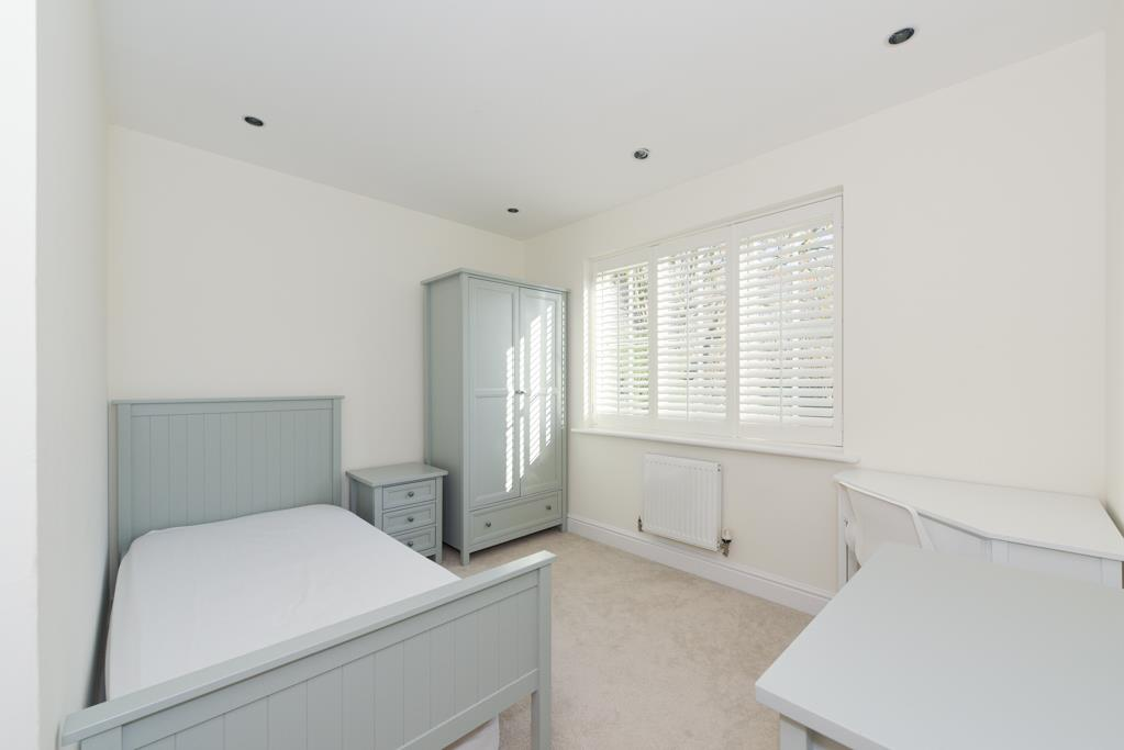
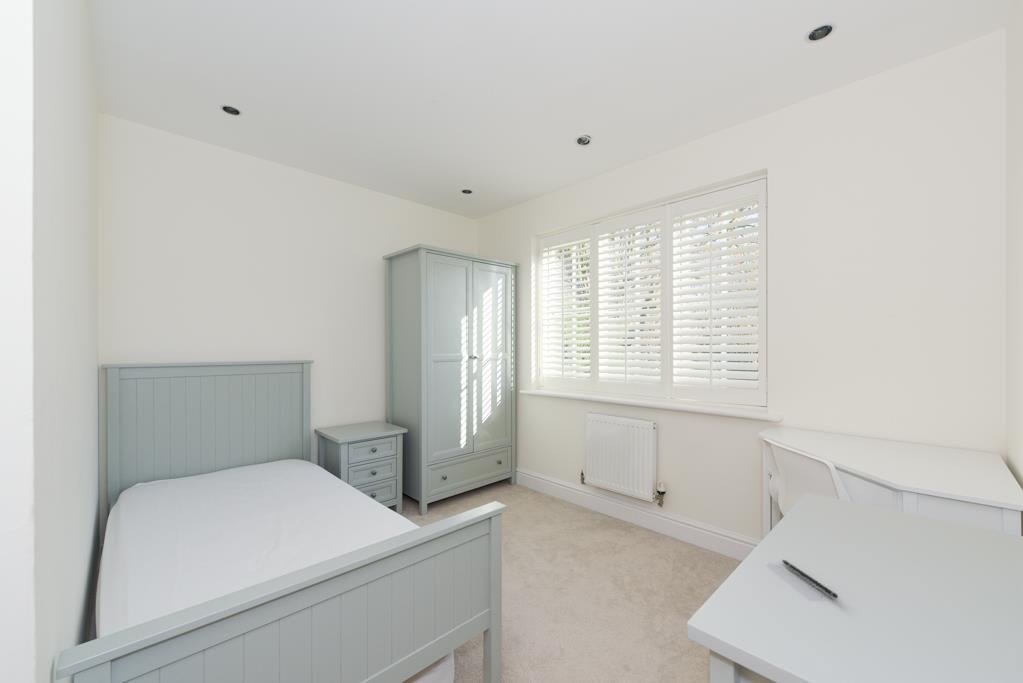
+ pen [781,559,839,599]
